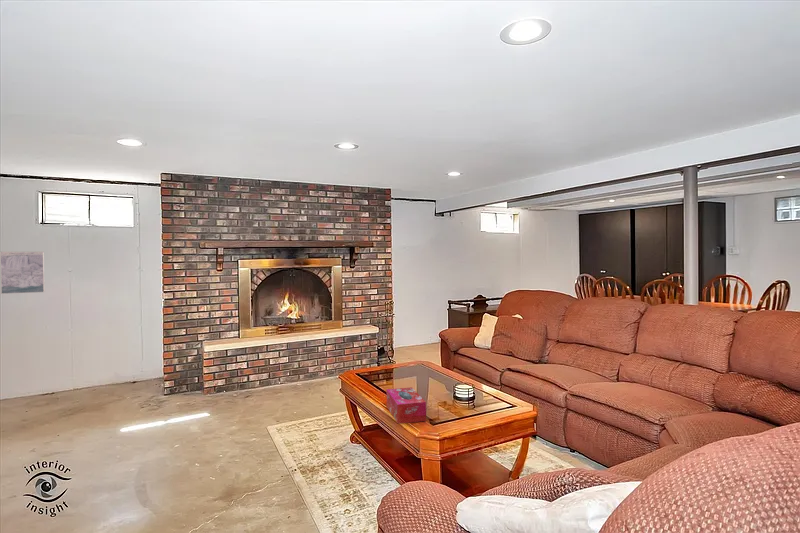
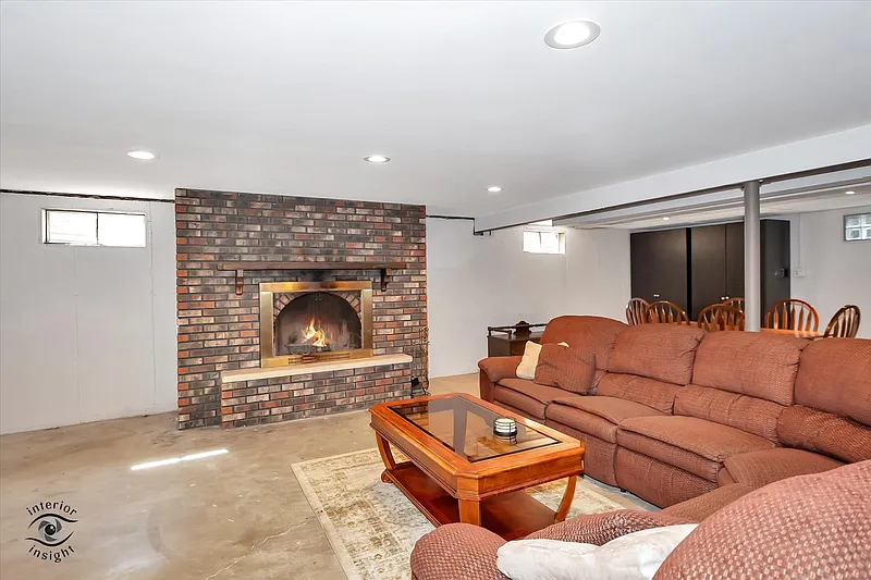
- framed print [0,251,46,295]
- tissue box [386,386,427,425]
